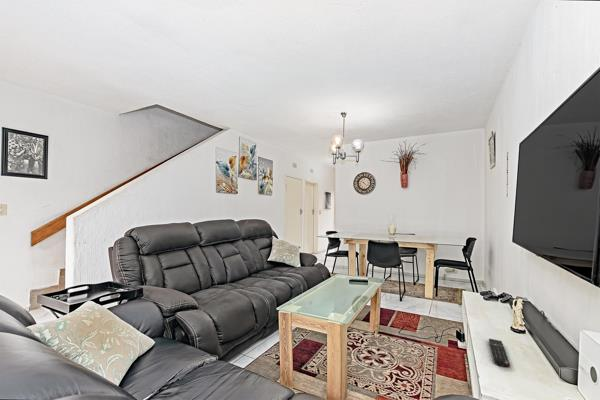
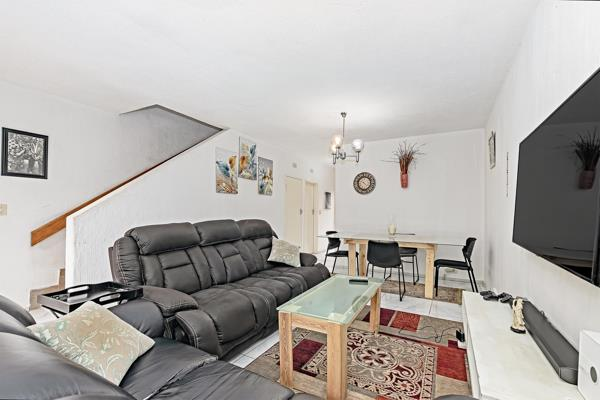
- remote control [488,338,511,368]
